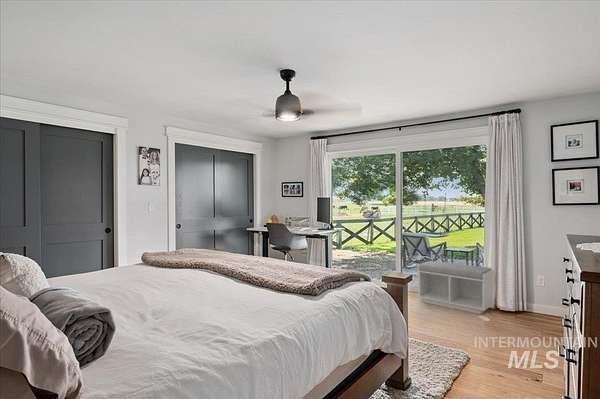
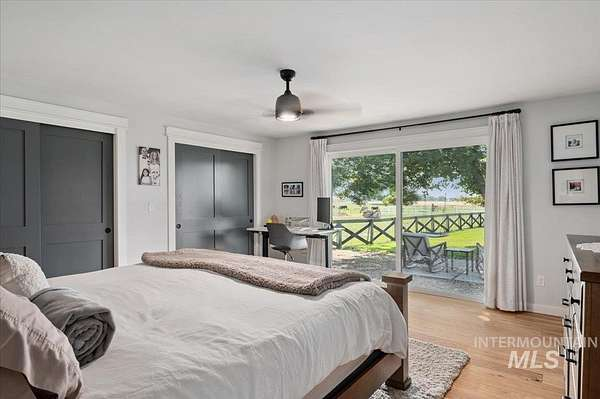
- bench [416,260,495,315]
